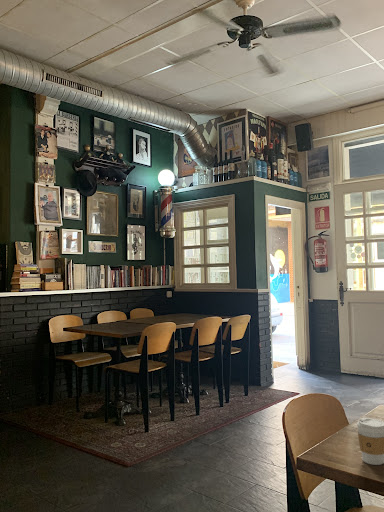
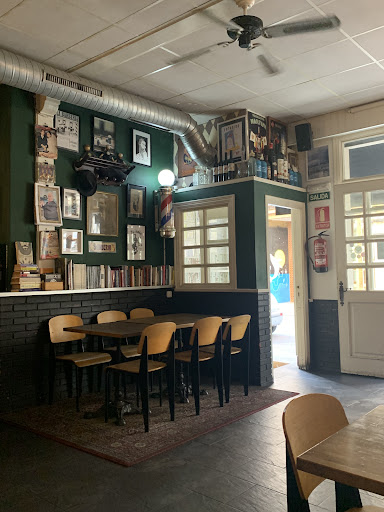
- coffee cup [356,417,384,466]
